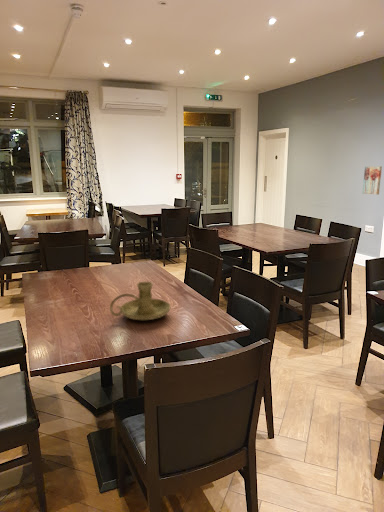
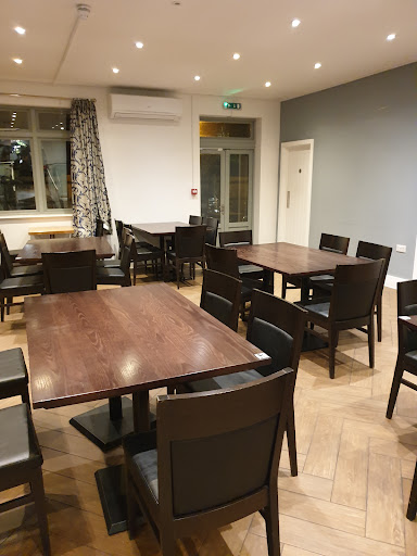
- candle holder [109,281,171,321]
- wall art [361,165,383,196]
